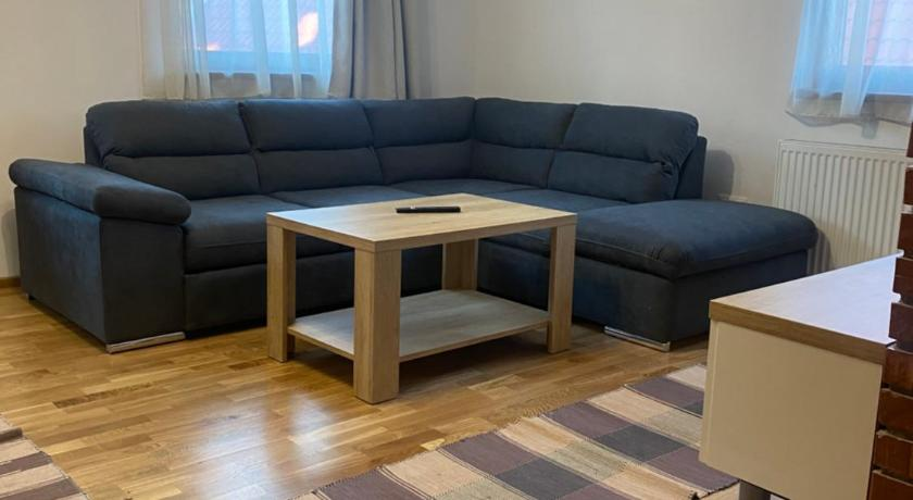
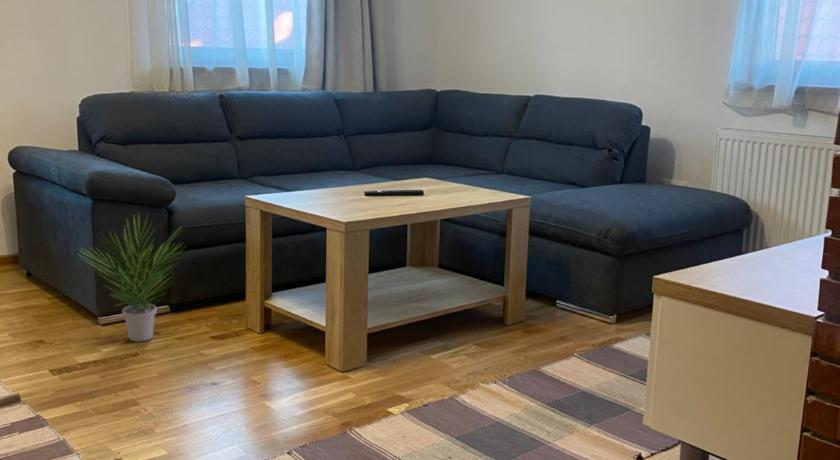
+ potted plant [77,212,188,343]
